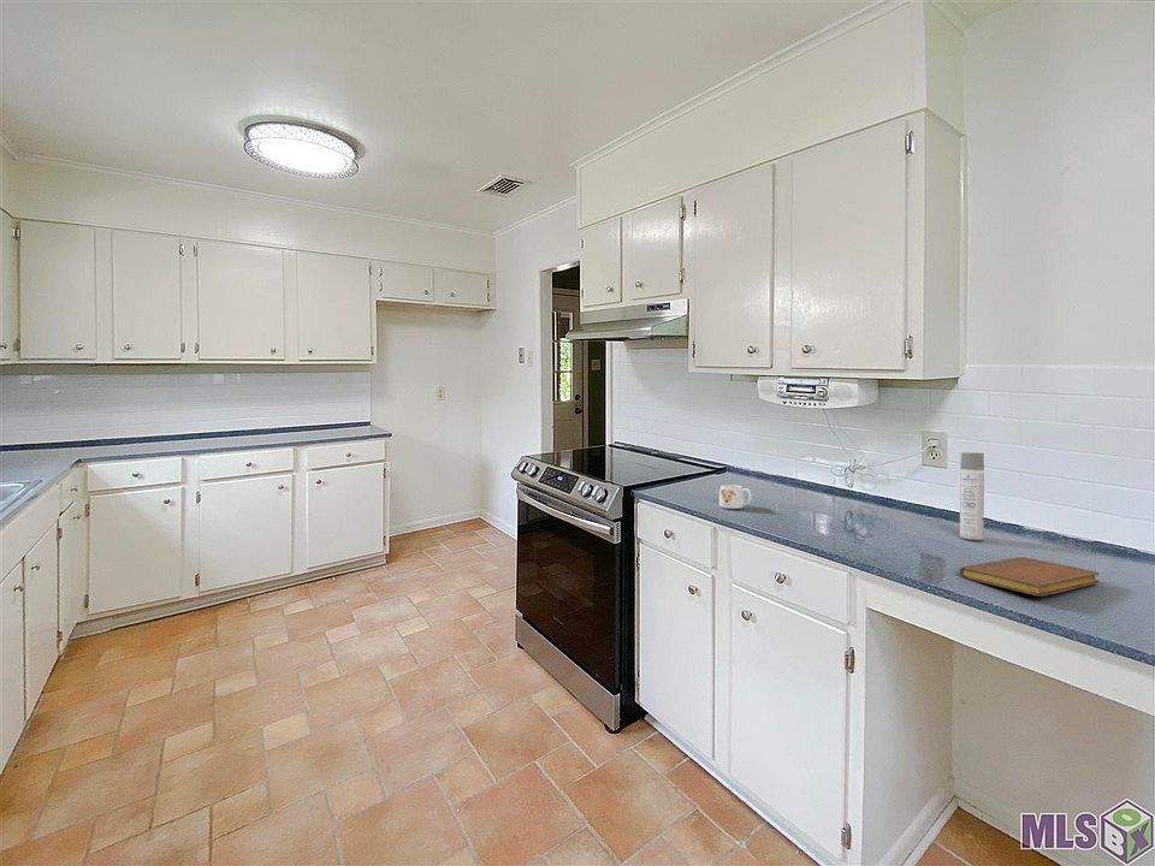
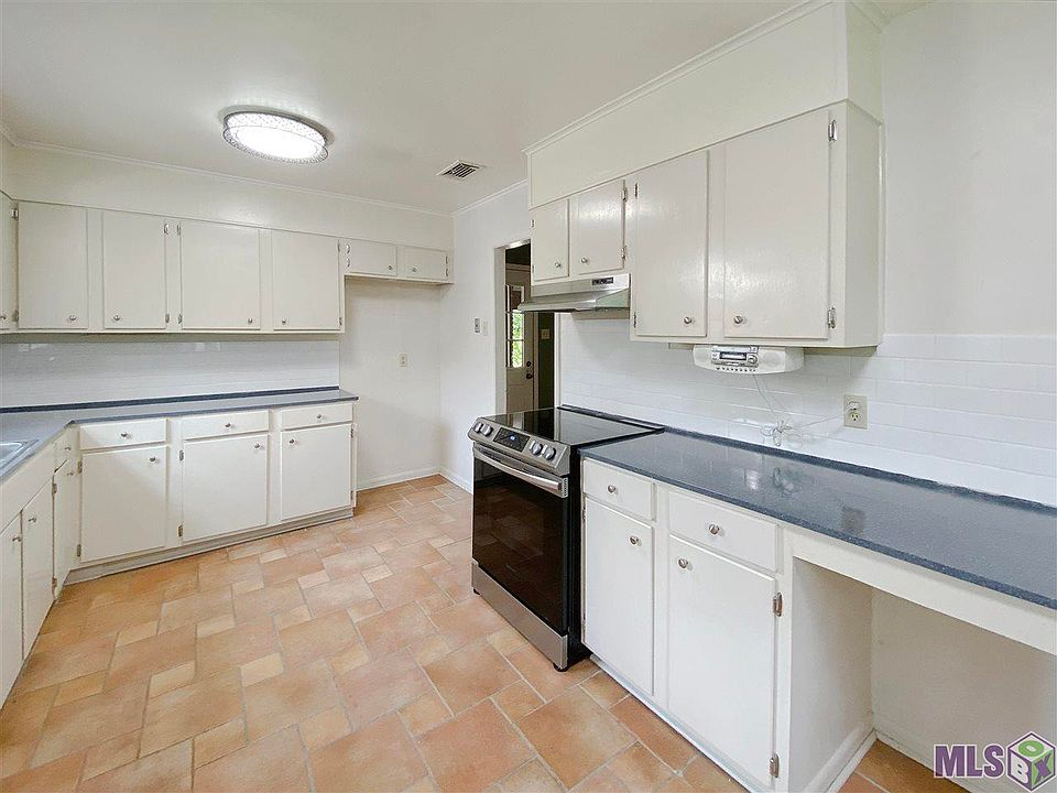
- mug [718,484,753,510]
- notebook [959,556,1101,598]
- spray bottle [959,451,985,541]
